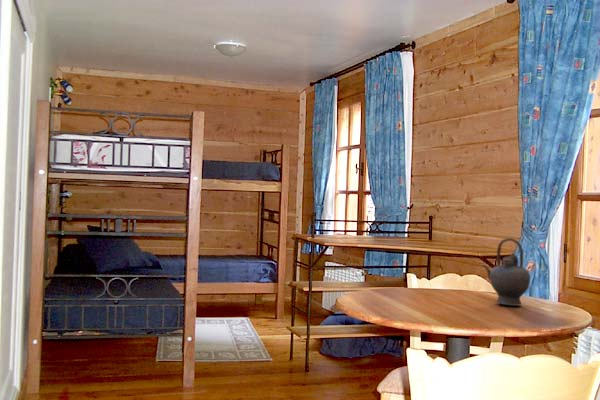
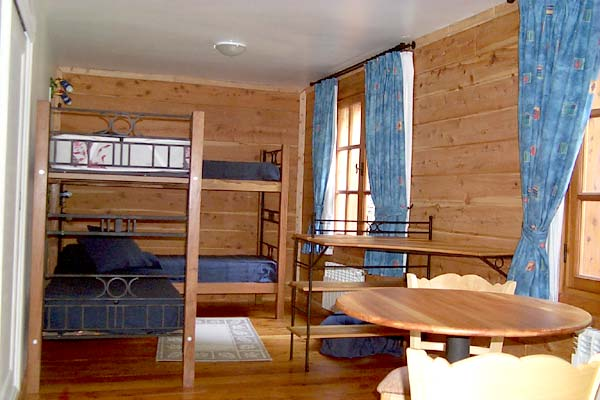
- teapot [481,237,531,307]
